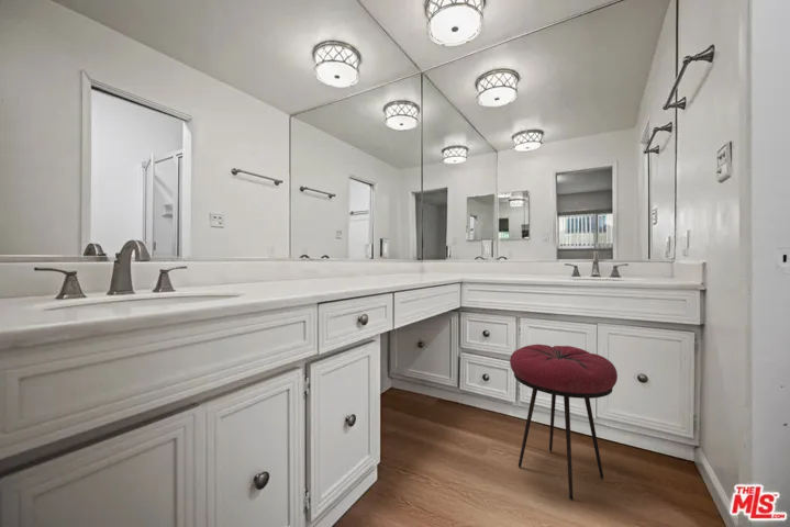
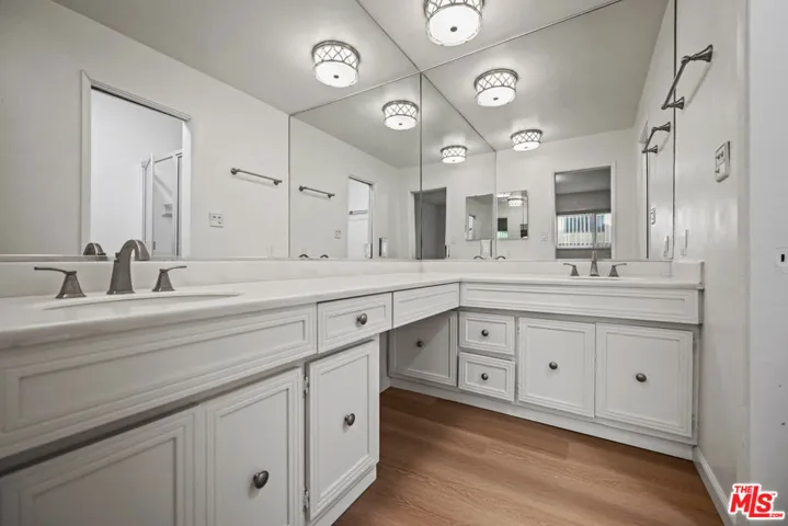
- stool [509,344,619,501]
